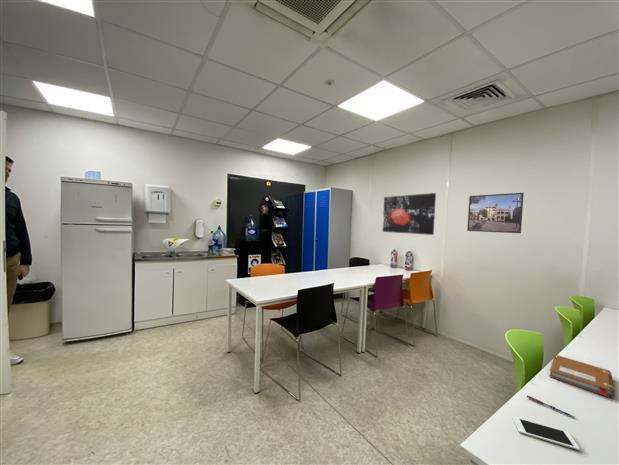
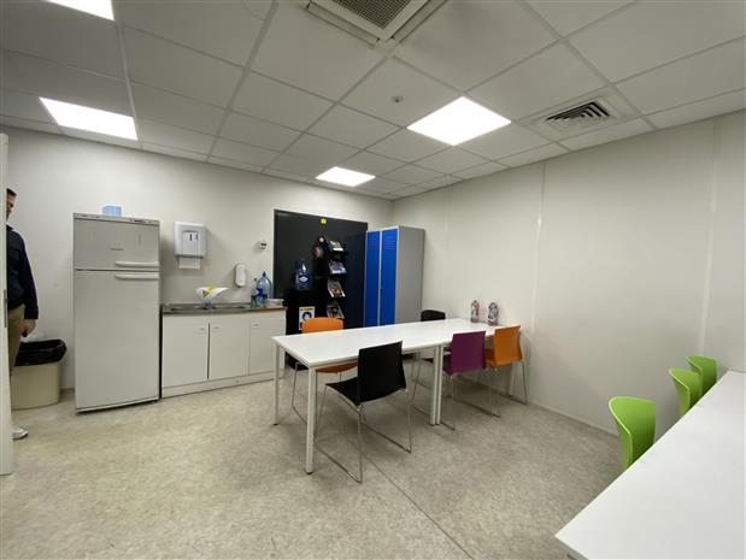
- wall art [382,192,437,236]
- notebook [549,353,616,399]
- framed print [466,192,525,234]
- cell phone [511,415,581,451]
- pen [526,395,576,419]
